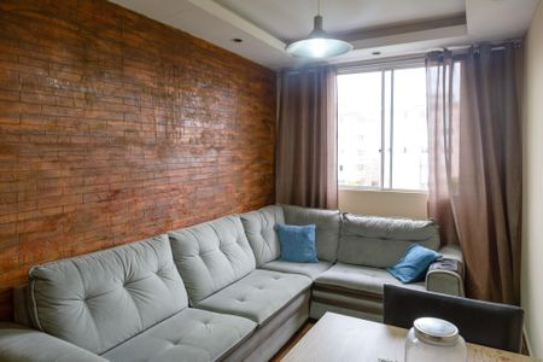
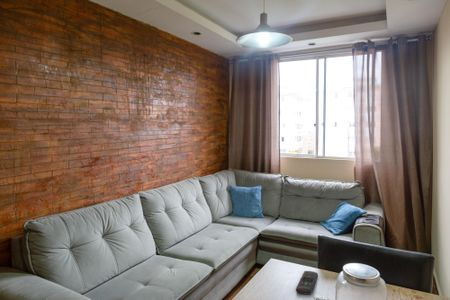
+ remote control [295,270,319,296]
